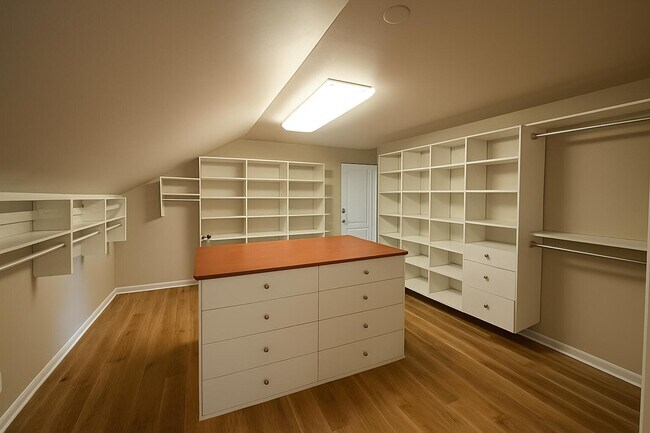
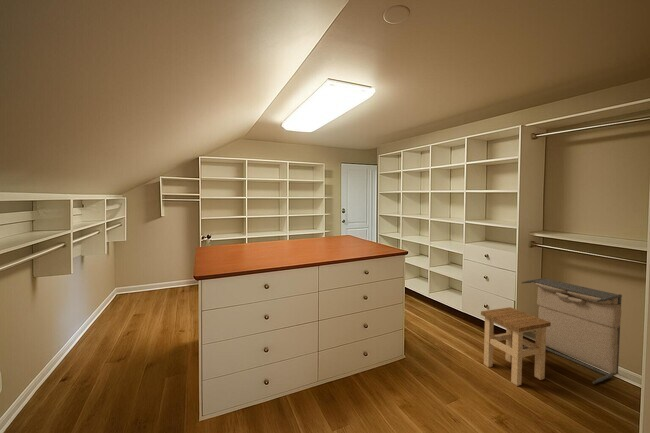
+ stool [480,306,551,387]
+ laundry hamper [520,277,623,385]
